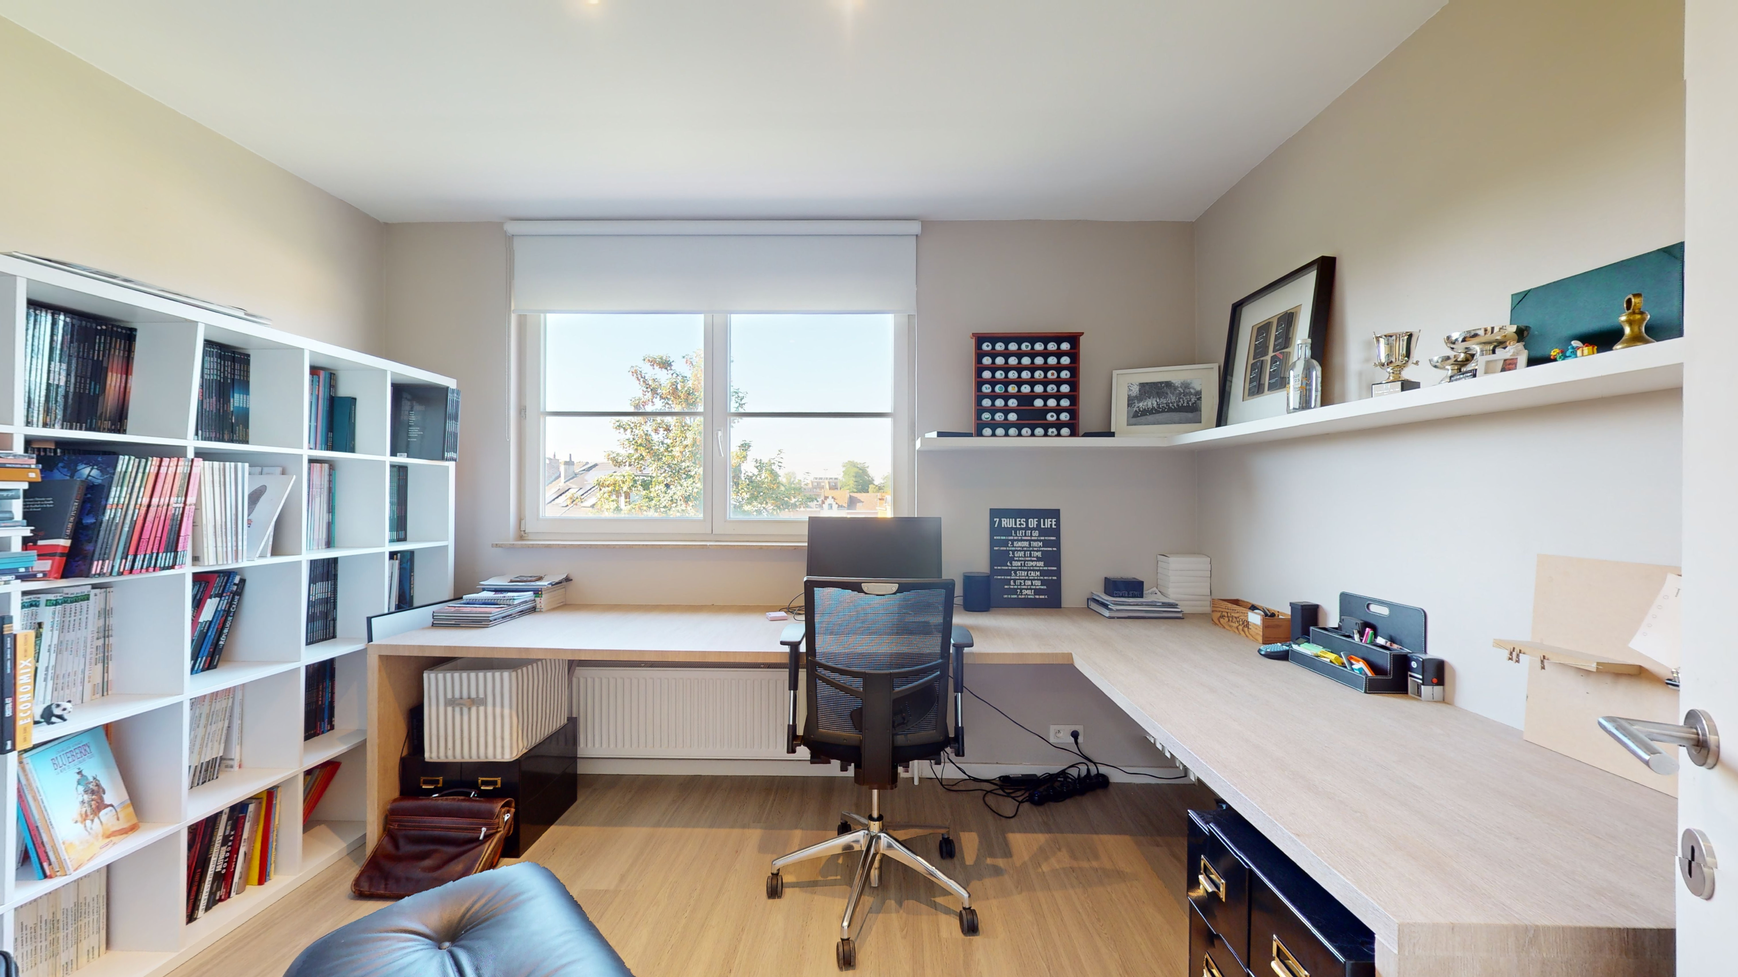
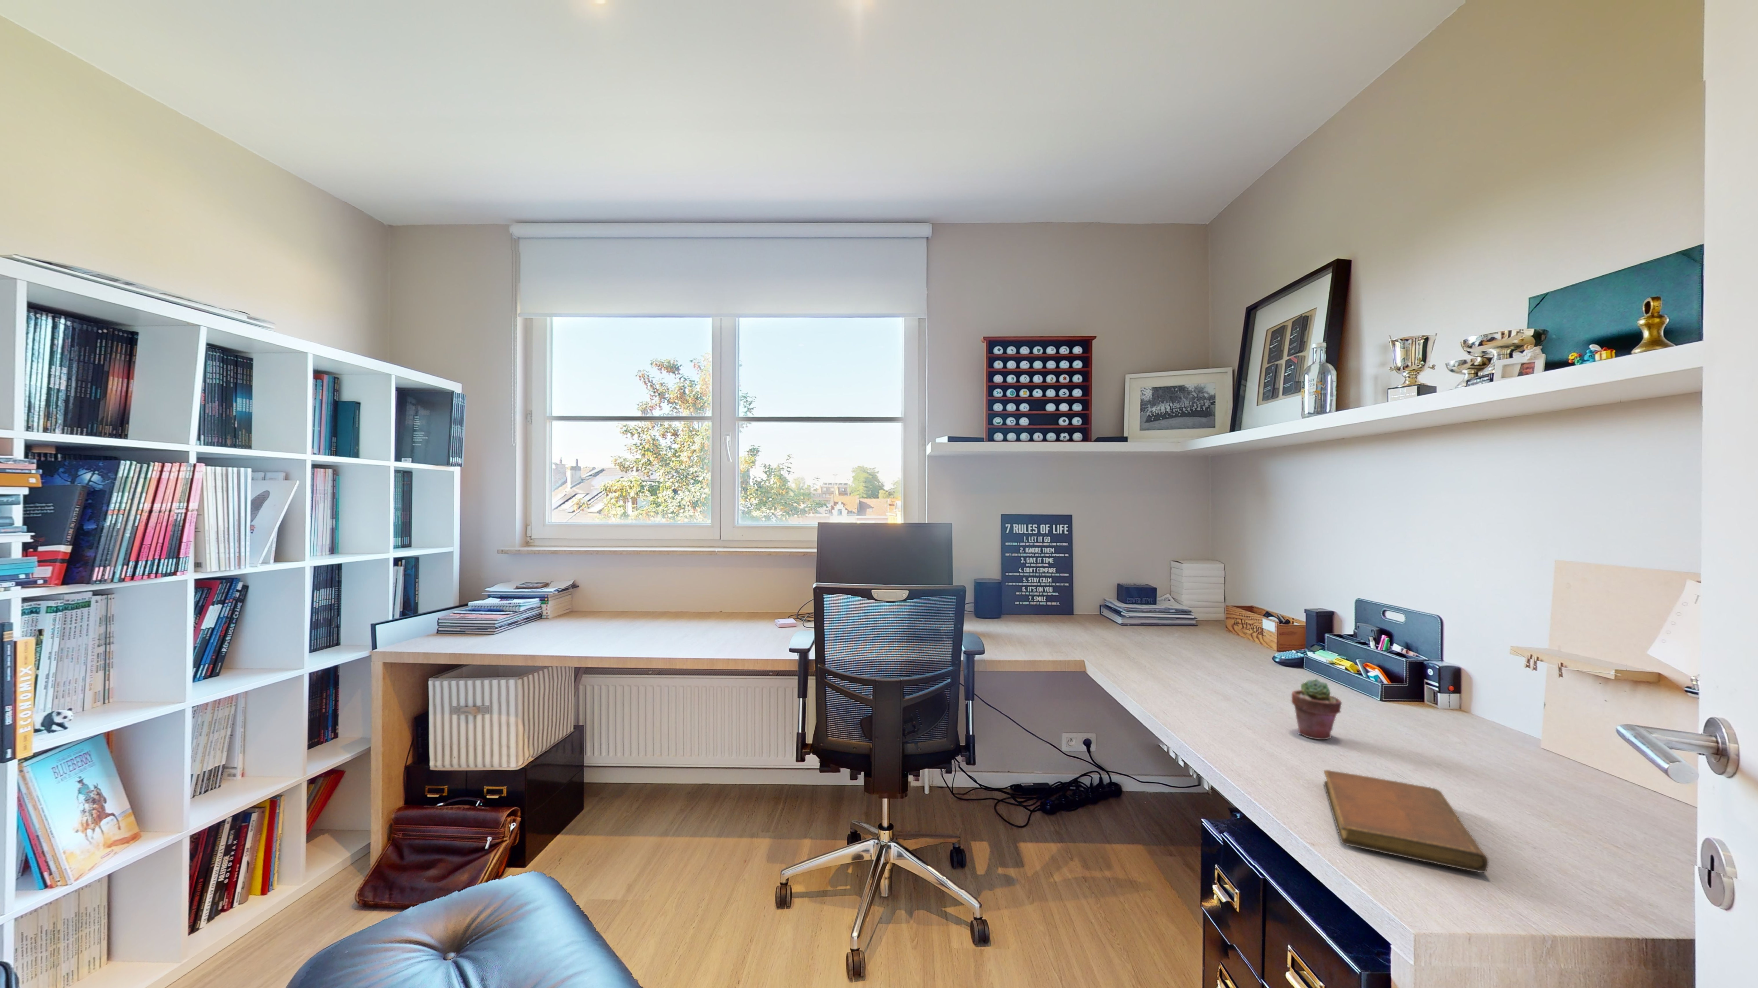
+ potted succulent [1291,678,1343,741]
+ notebook [1323,770,1489,873]
